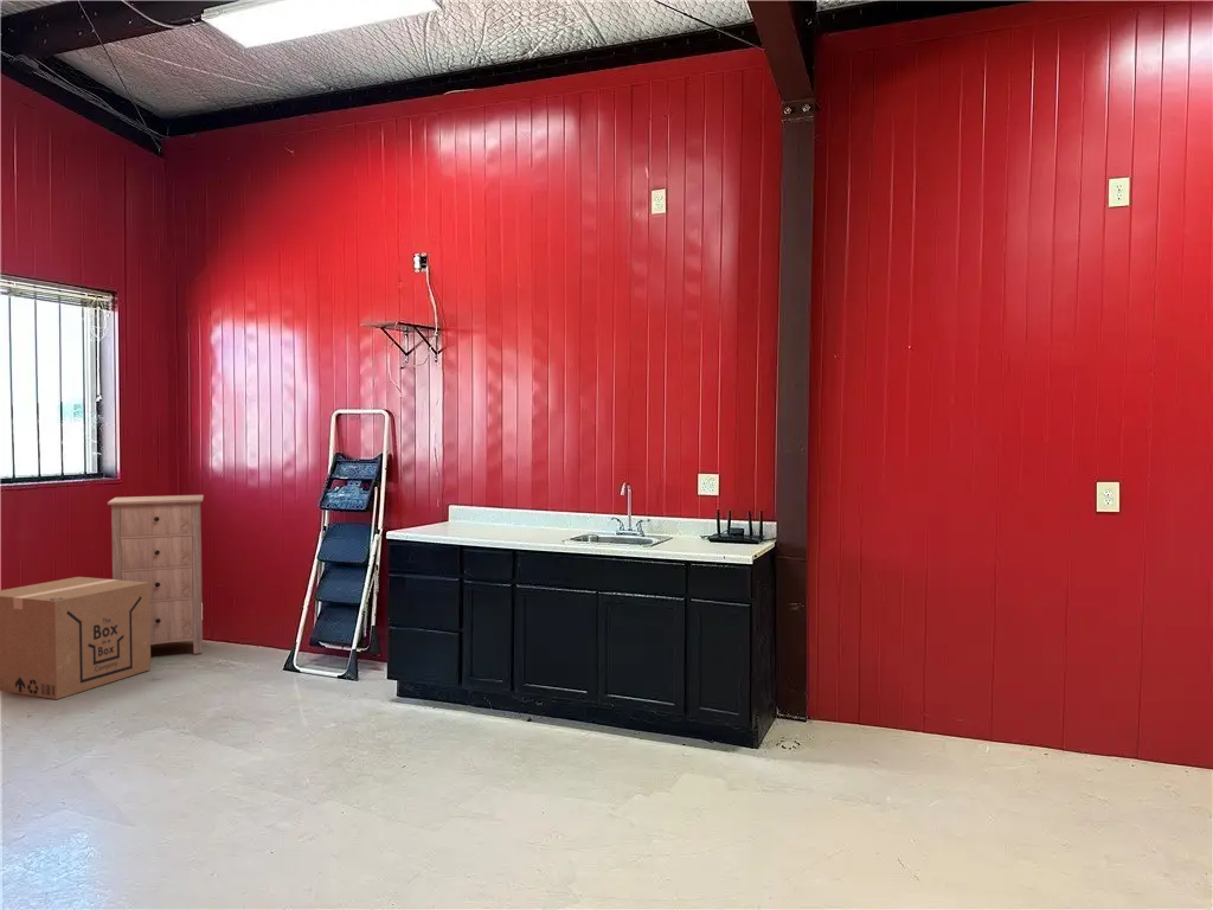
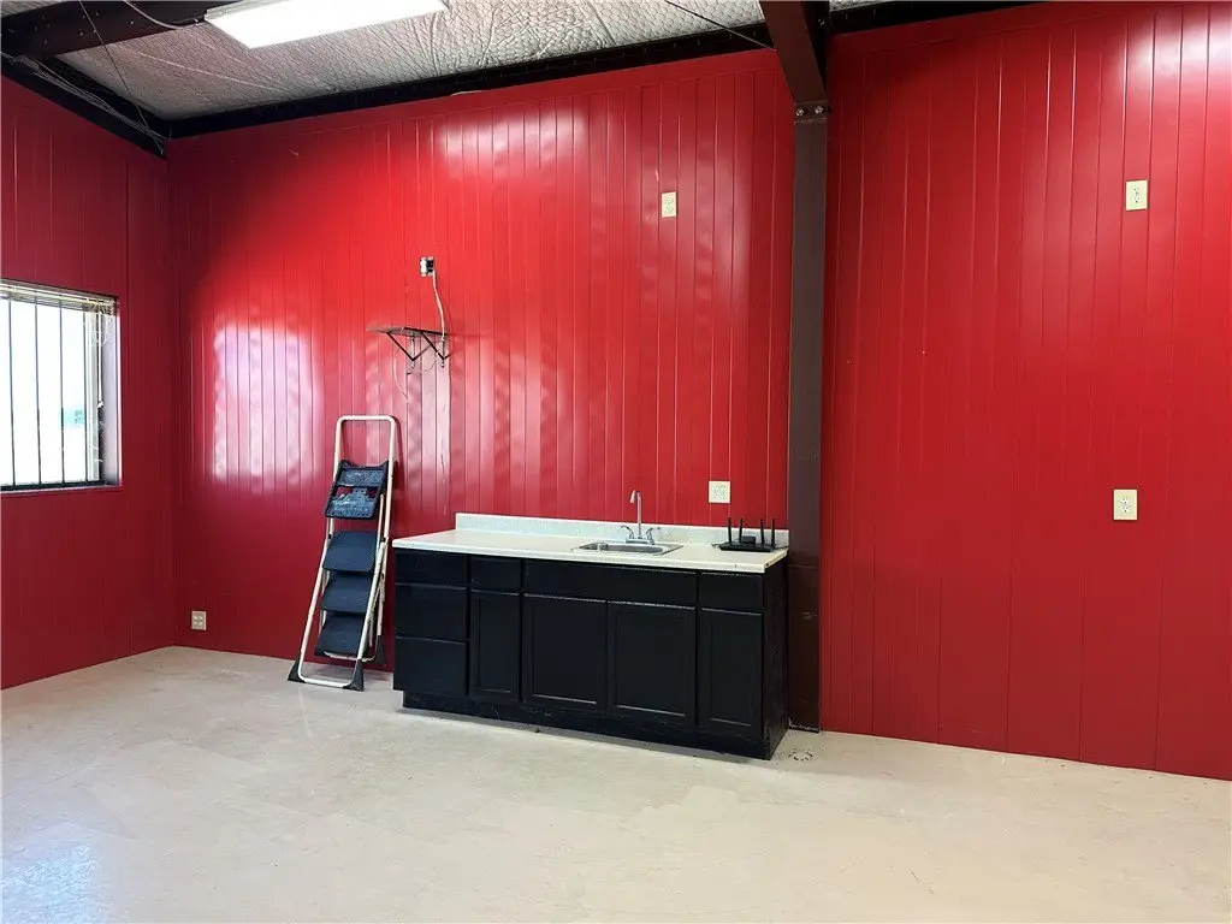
- cardboard box [0,576,152,700]
- storage cabinet [107,494,205,655]
